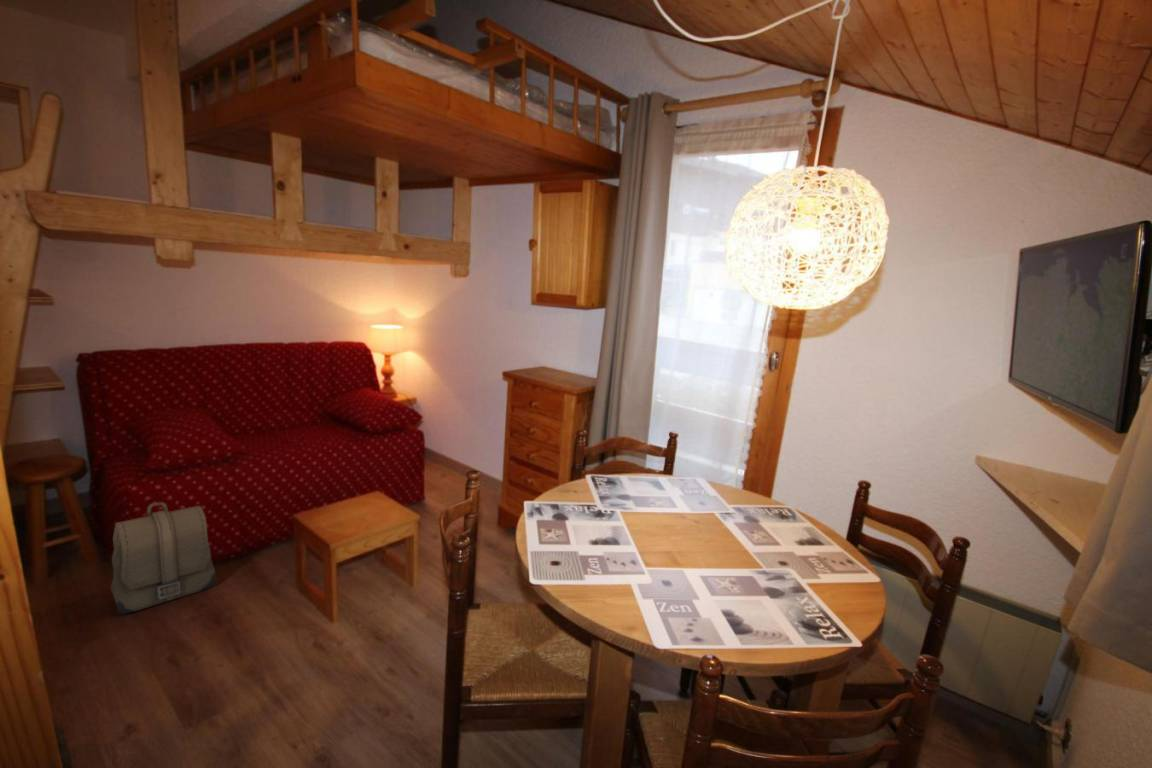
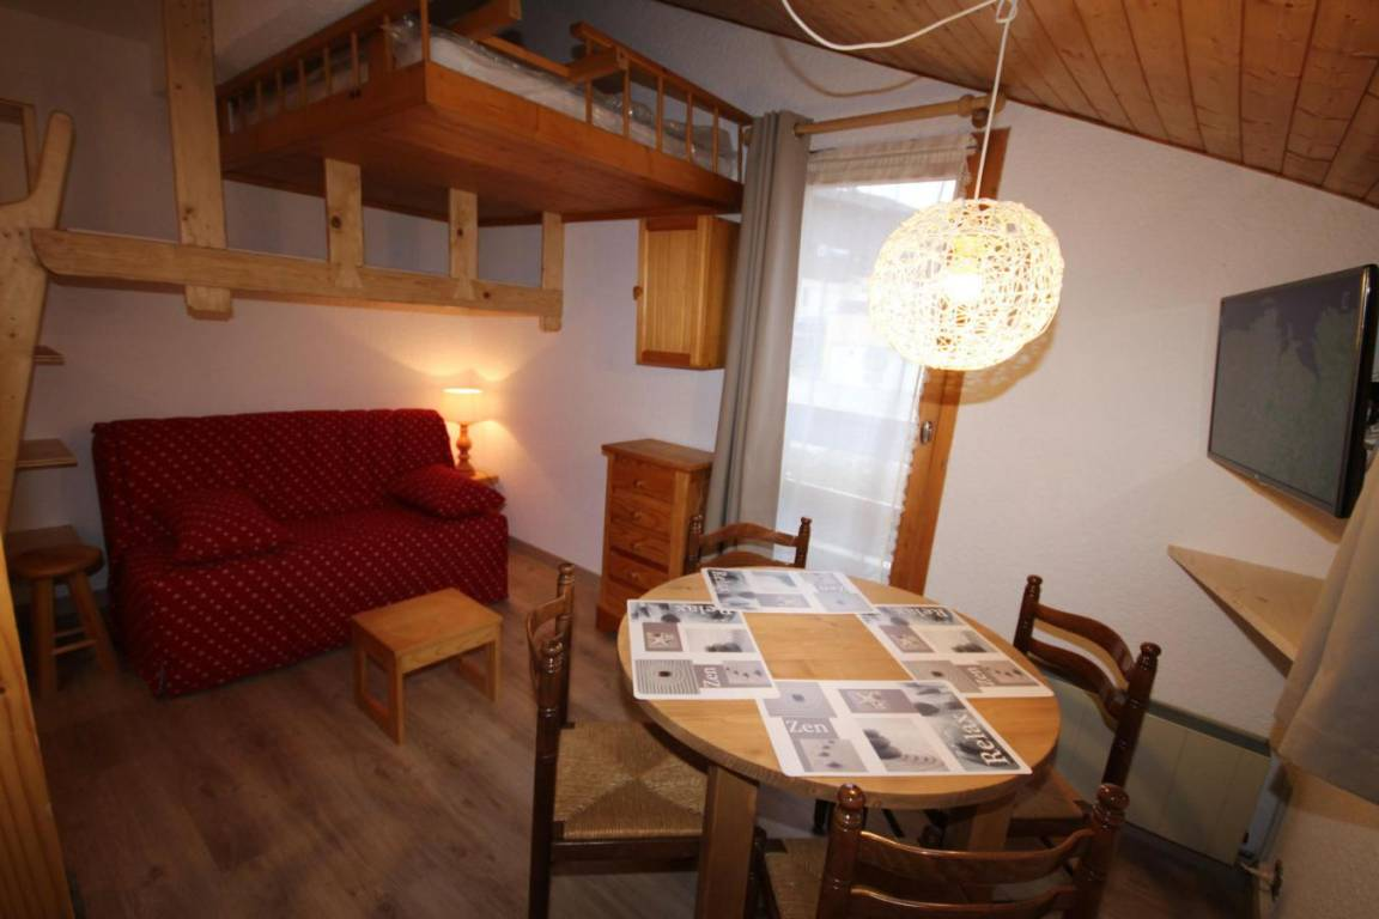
- backpack [110,501,217,615]
